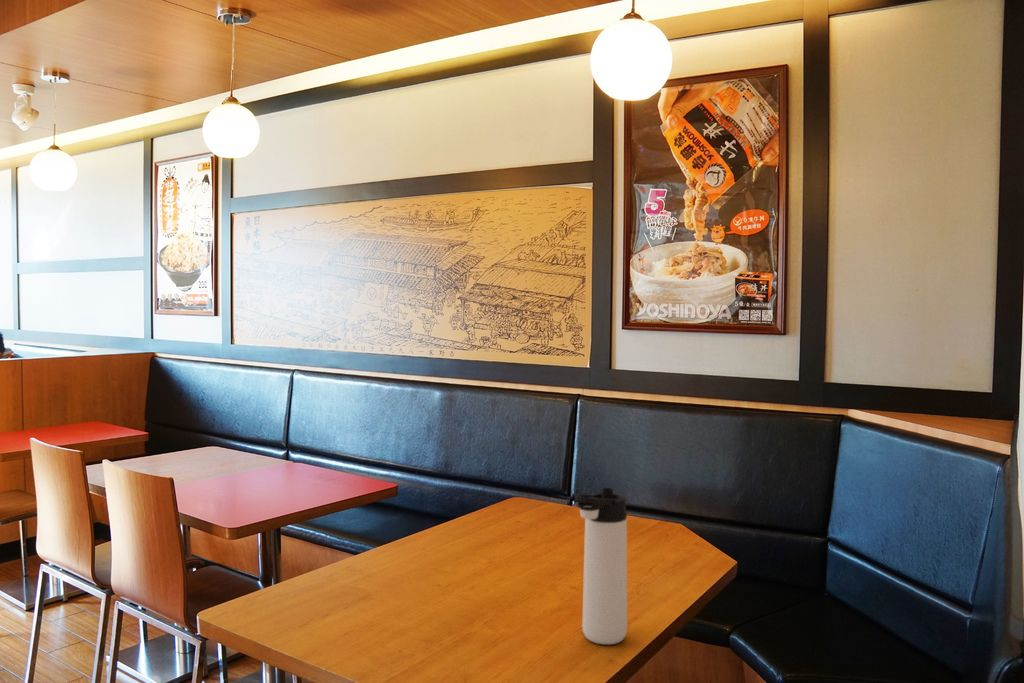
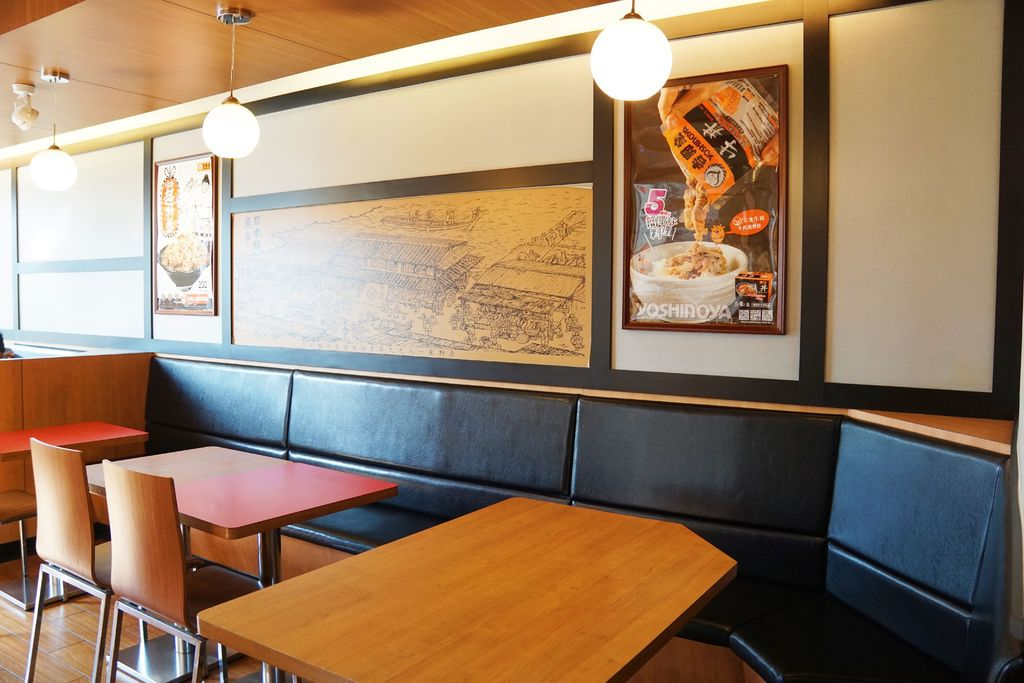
- thermos bottle [574,487,628,645]
